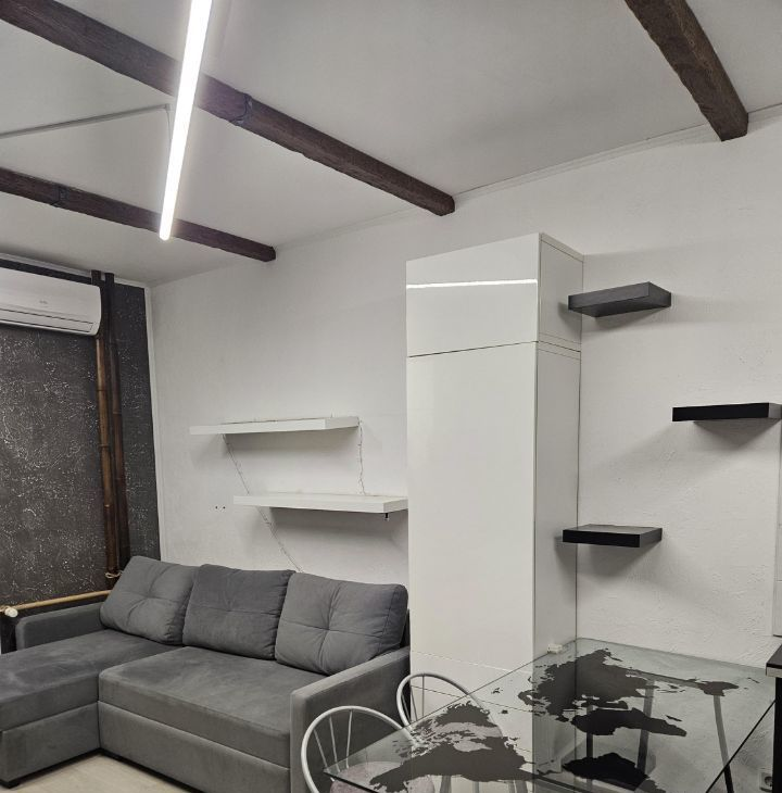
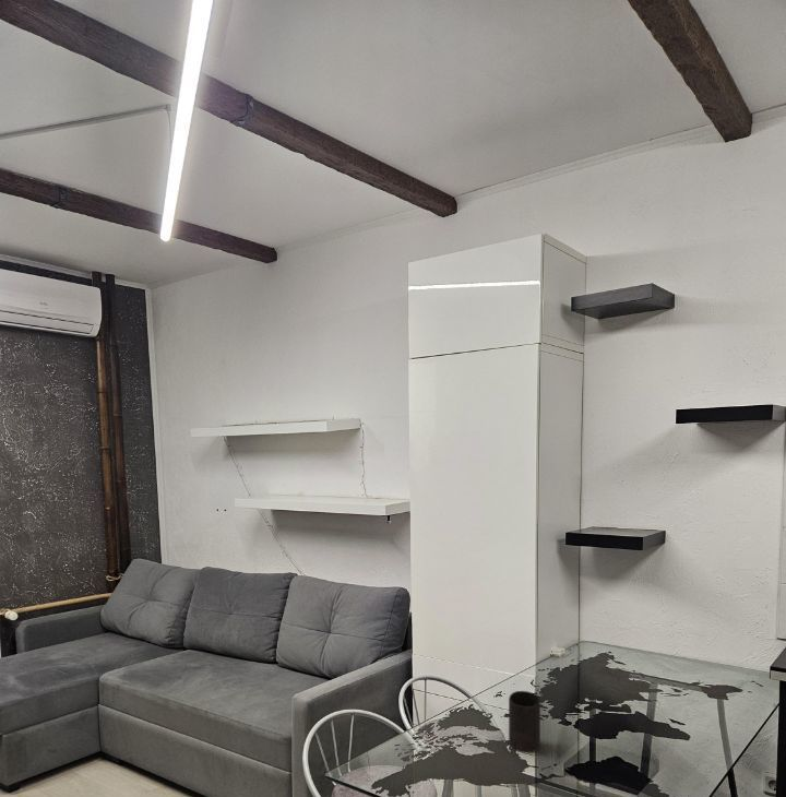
+ cup [508,690,541,753]
